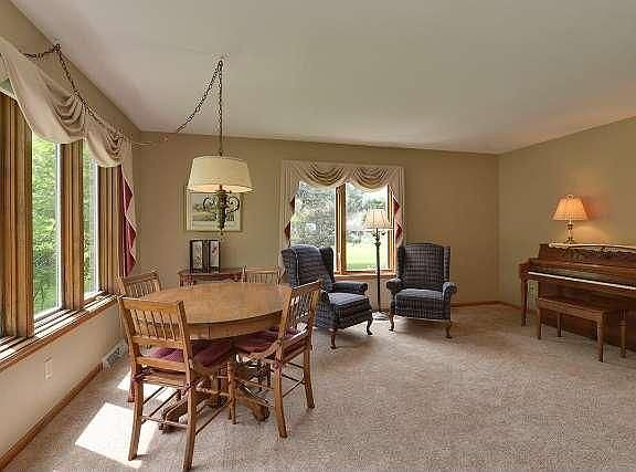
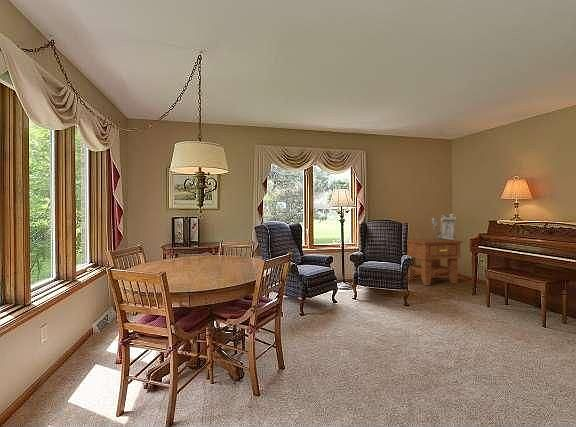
+ relief panel [431,213,458,240]
+ side table [407,237,464,286]
